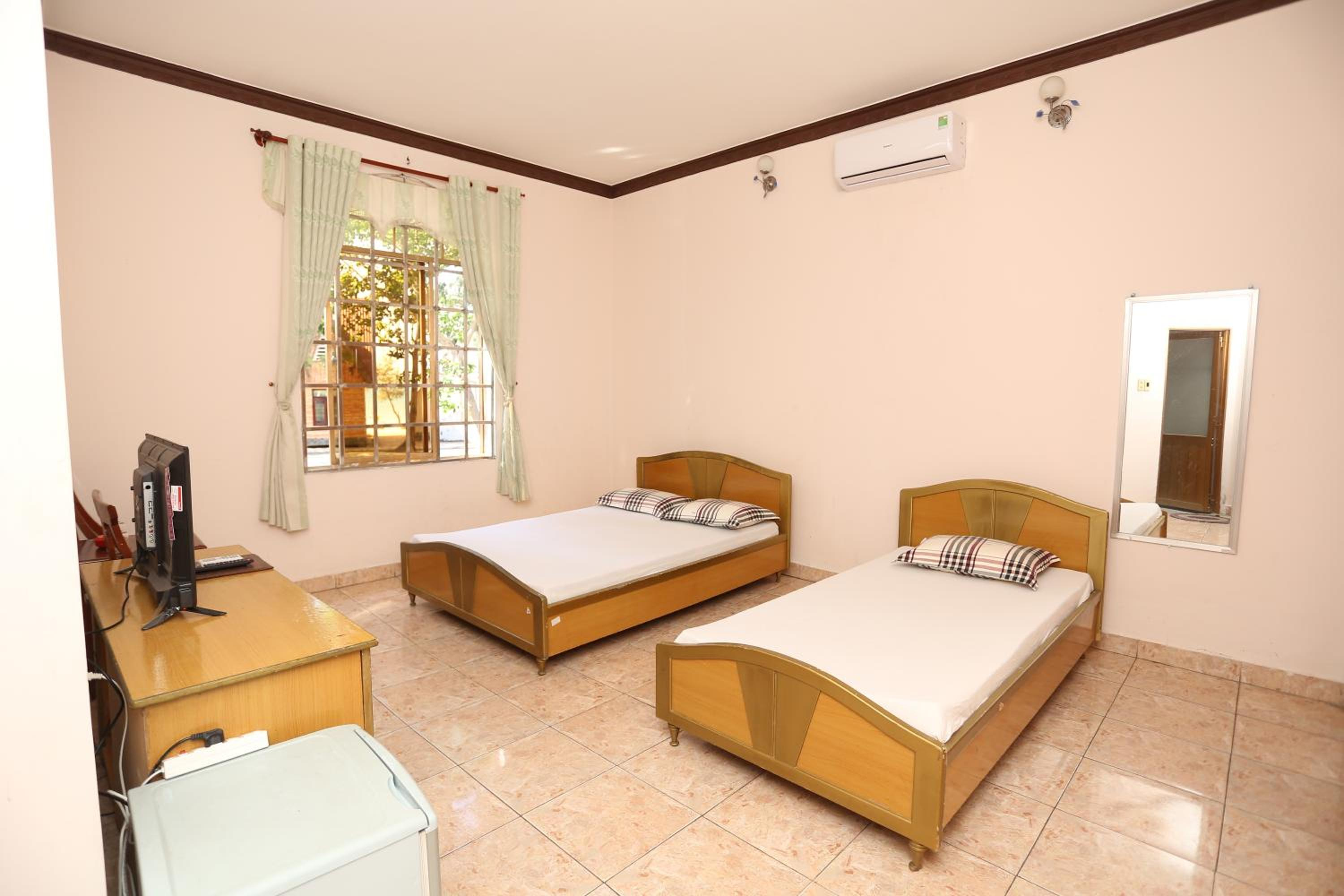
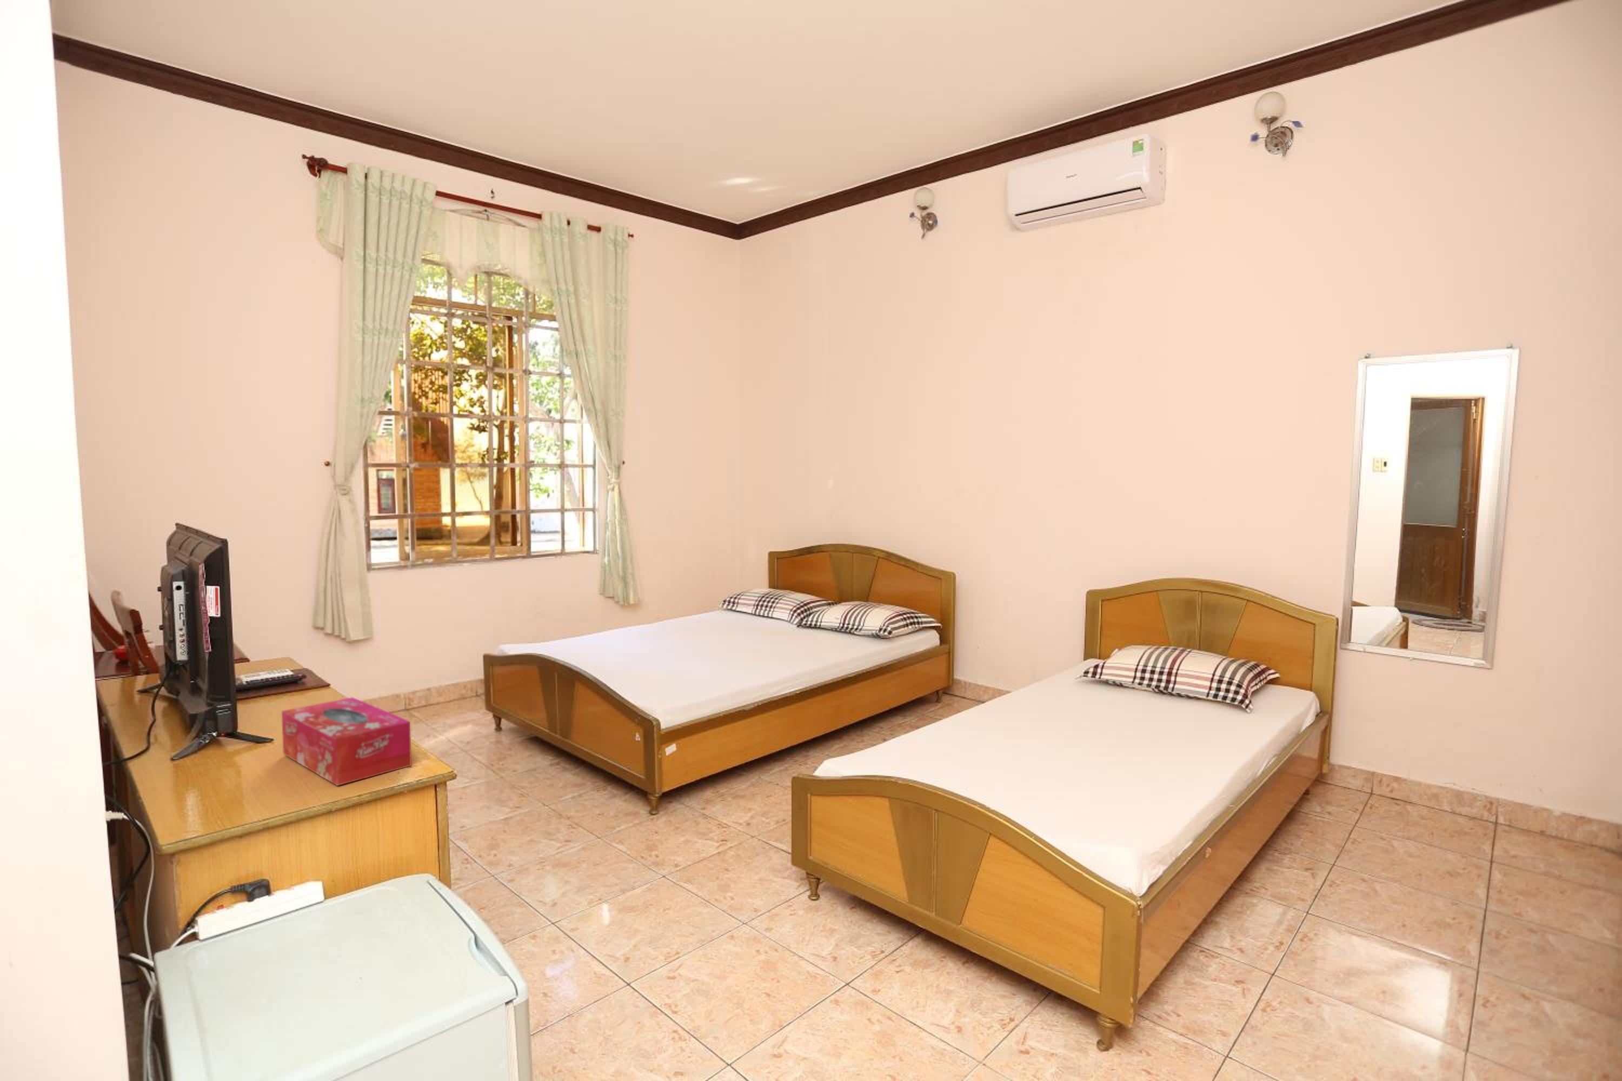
+ tissue box [281,696,412,787]
